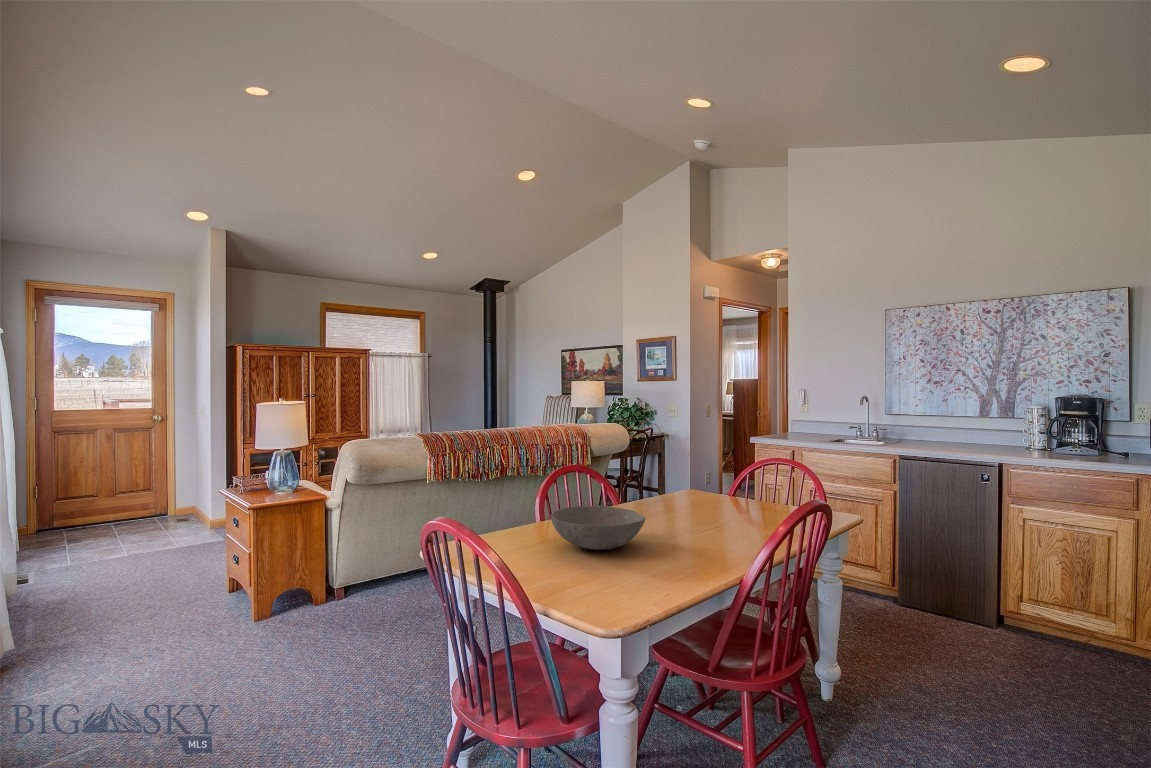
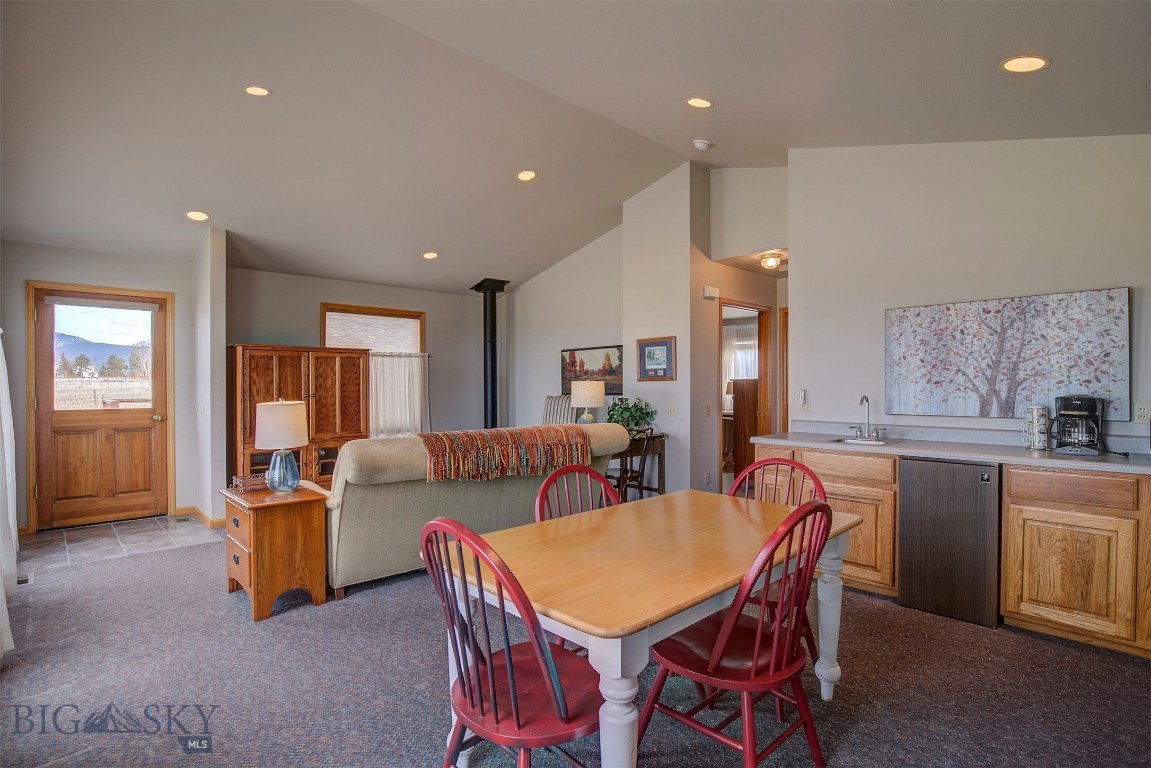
- bowl [550,505,647,551]
